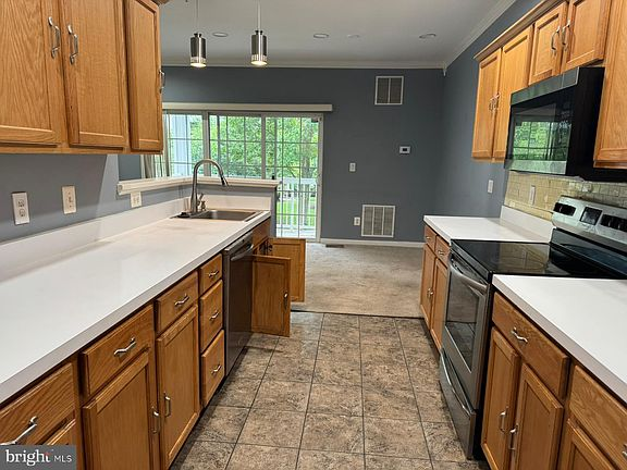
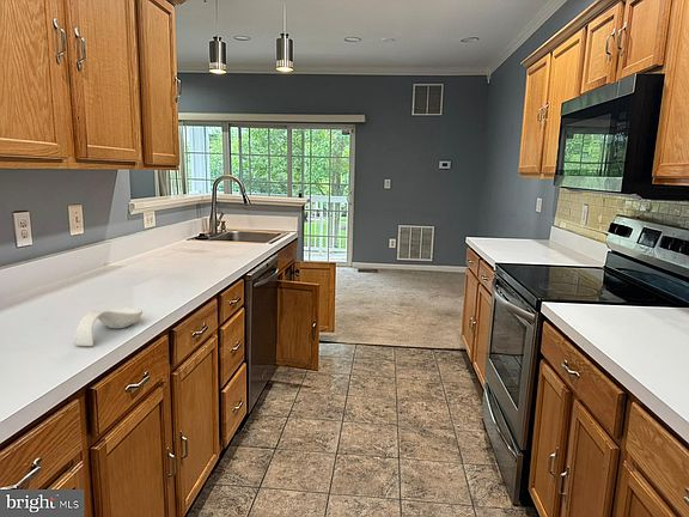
+ spoon rest [73,306,144,347]
